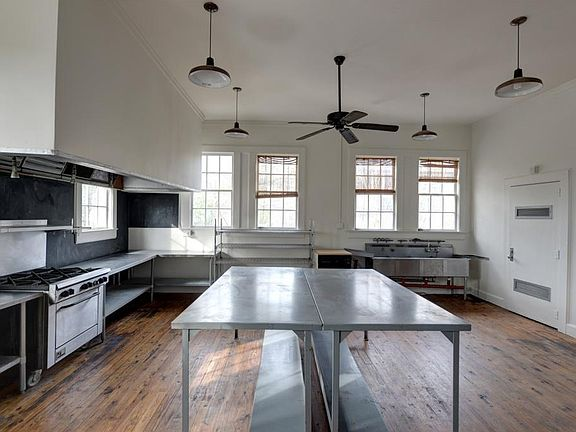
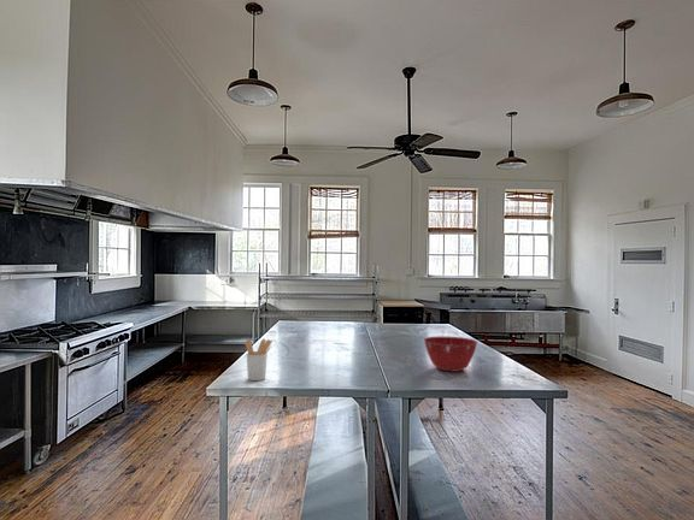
+ mixing bowl [423,336,478,373]
+ utensil holder [243,338,274,382]
